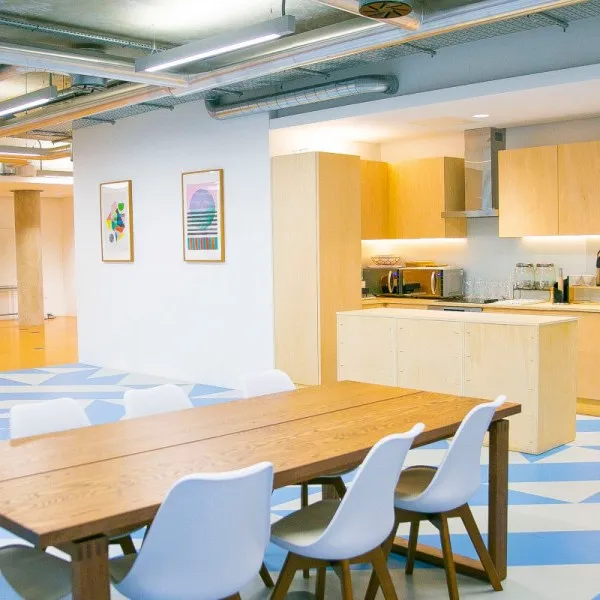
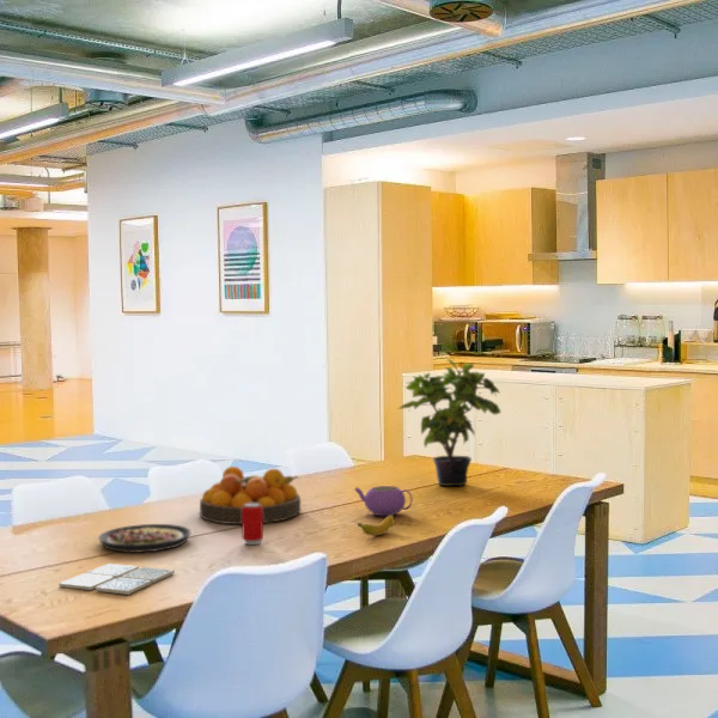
+ teapot [353,485,414,517]
+ banana [357,516,395,537]
+ drink coaster [57,562,176,596]
+ beverage can [241,503,264,546]
+ fruit bowl [199,466,302,525]
+ potted plant [397,358,503,487]
+ plate [97,523,193,554]
